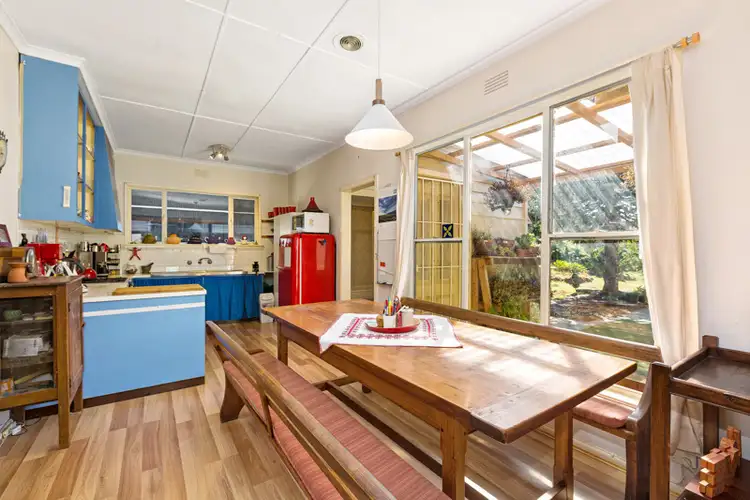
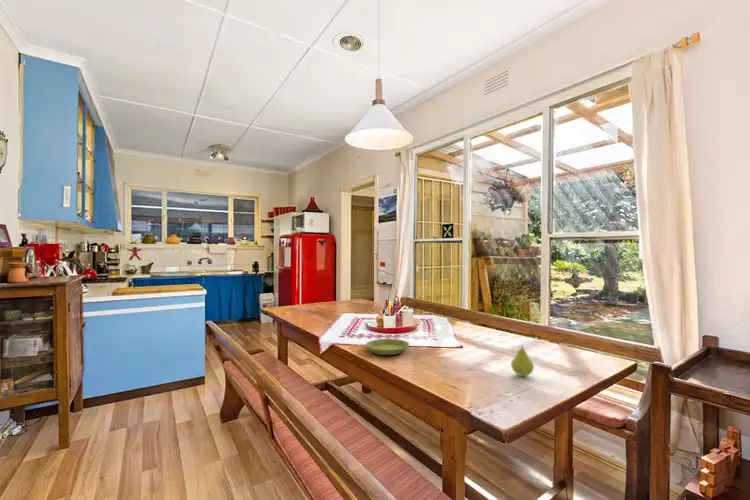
+ saucer [365,338,410,356]
+ fruit [510,343,535,377]
